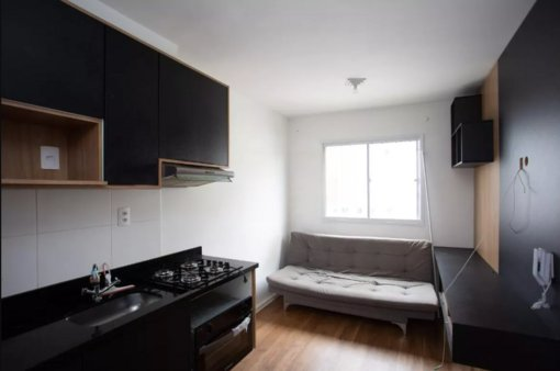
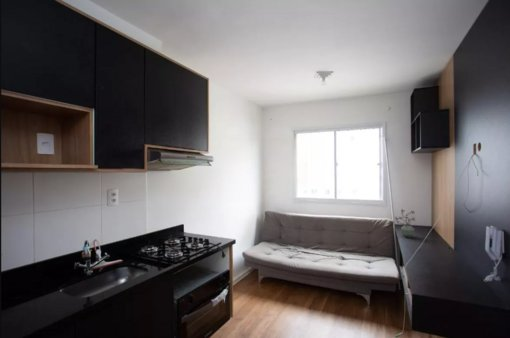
+ potted plant [394,208,416,239]
